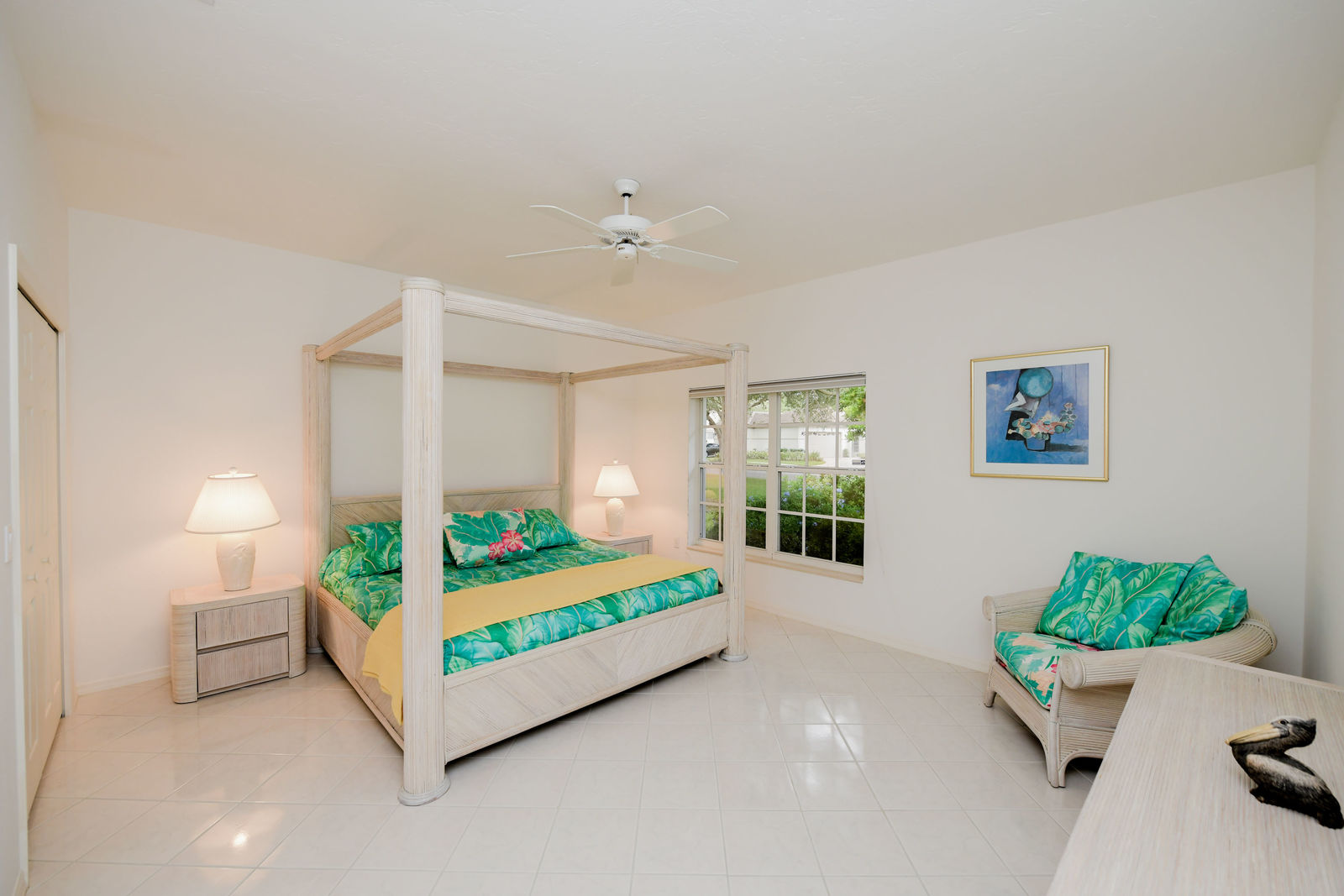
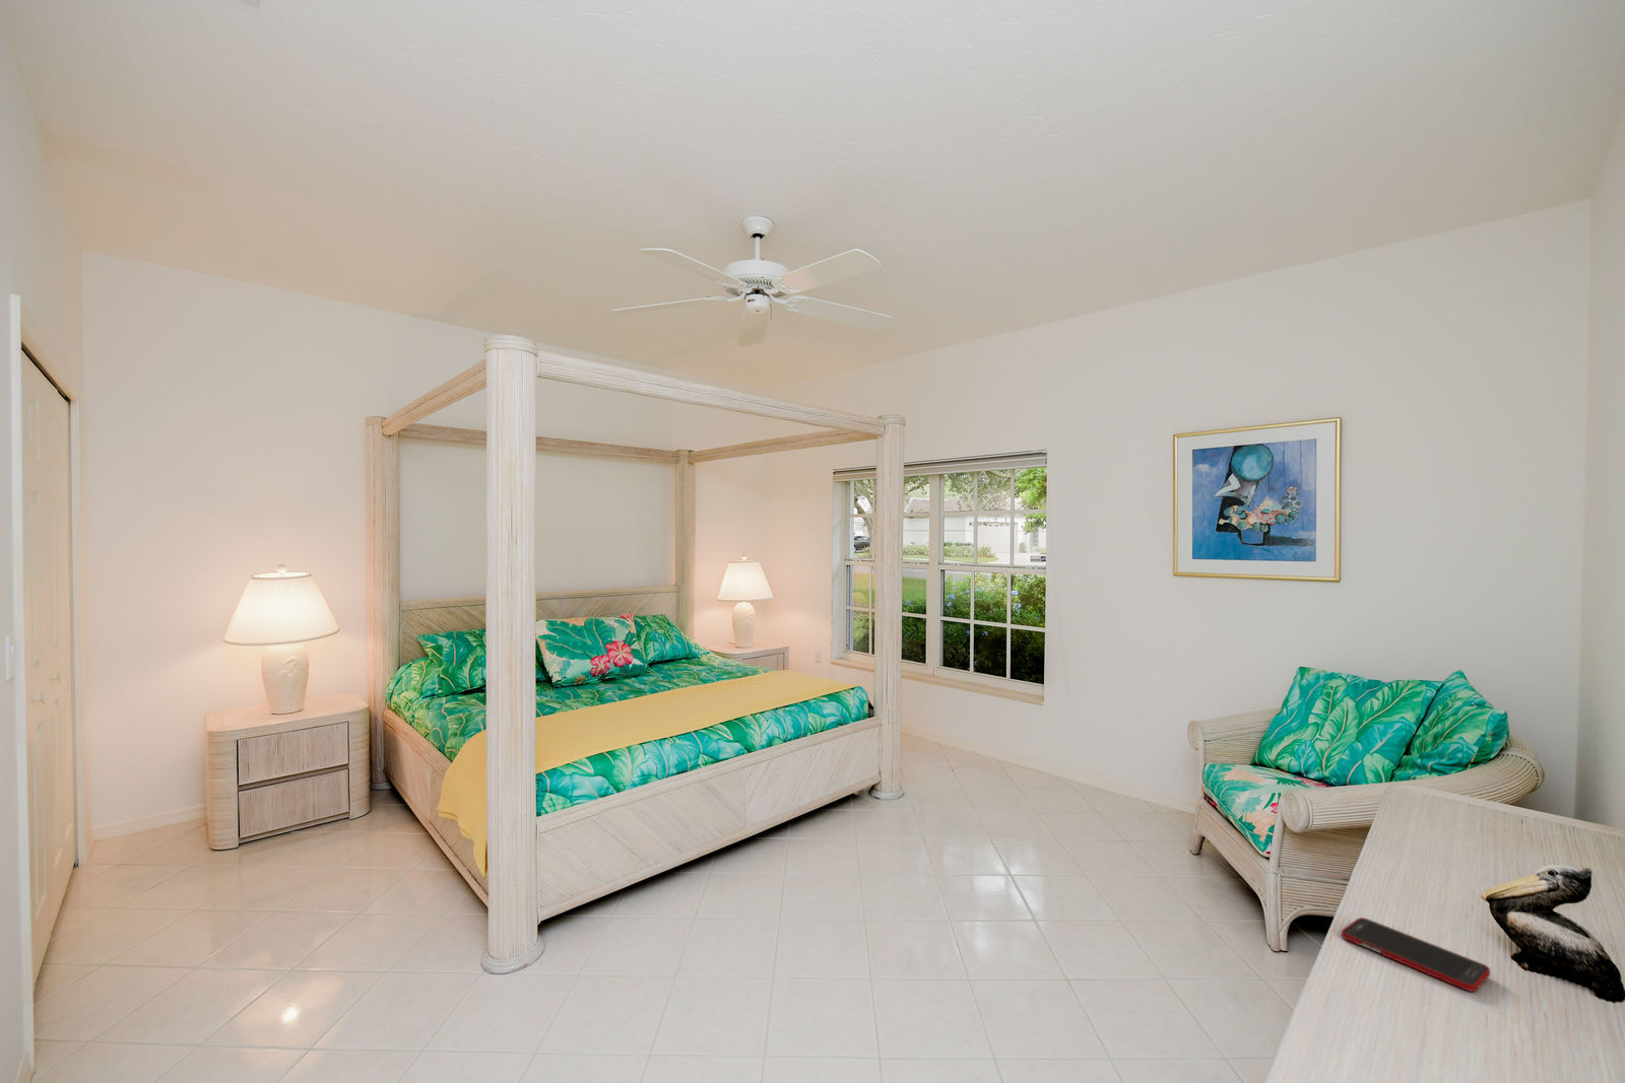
+ cell phone [1340,916,1491,992]
